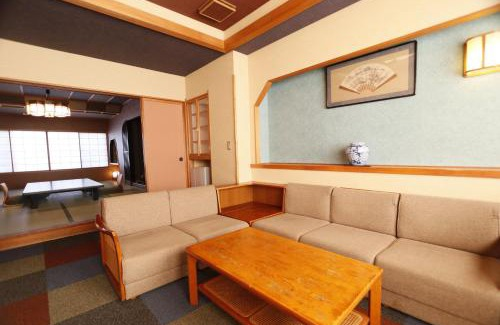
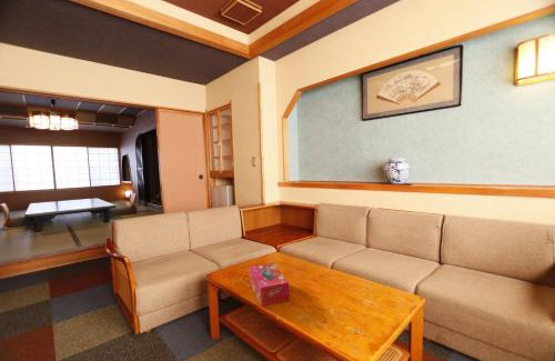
+ tissue box [249,262,291,308]
